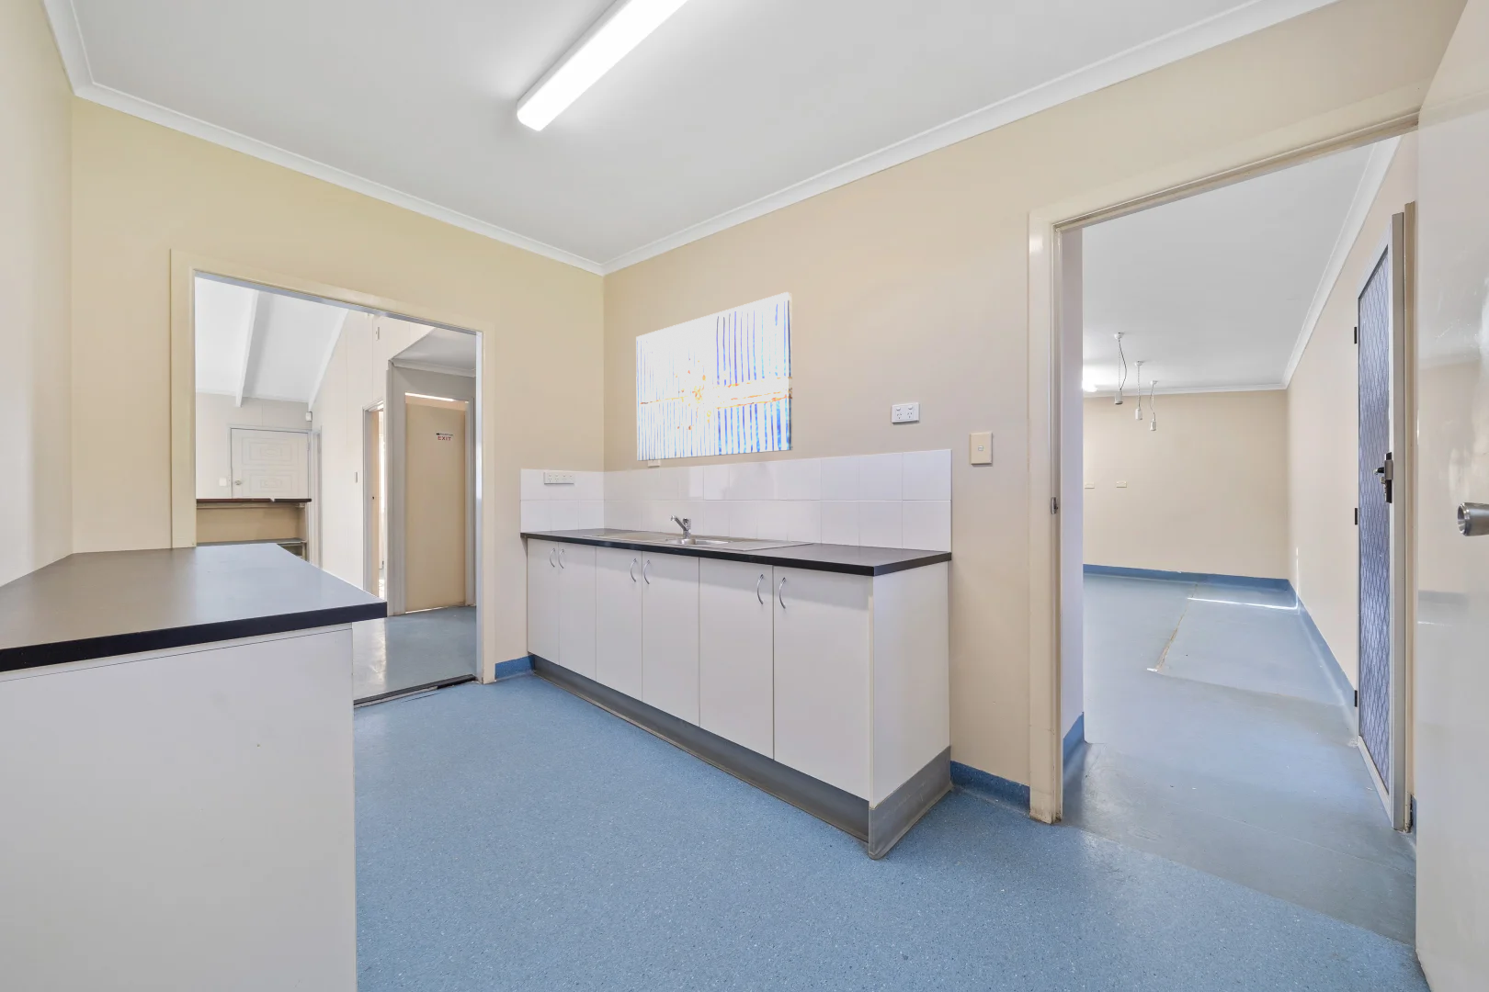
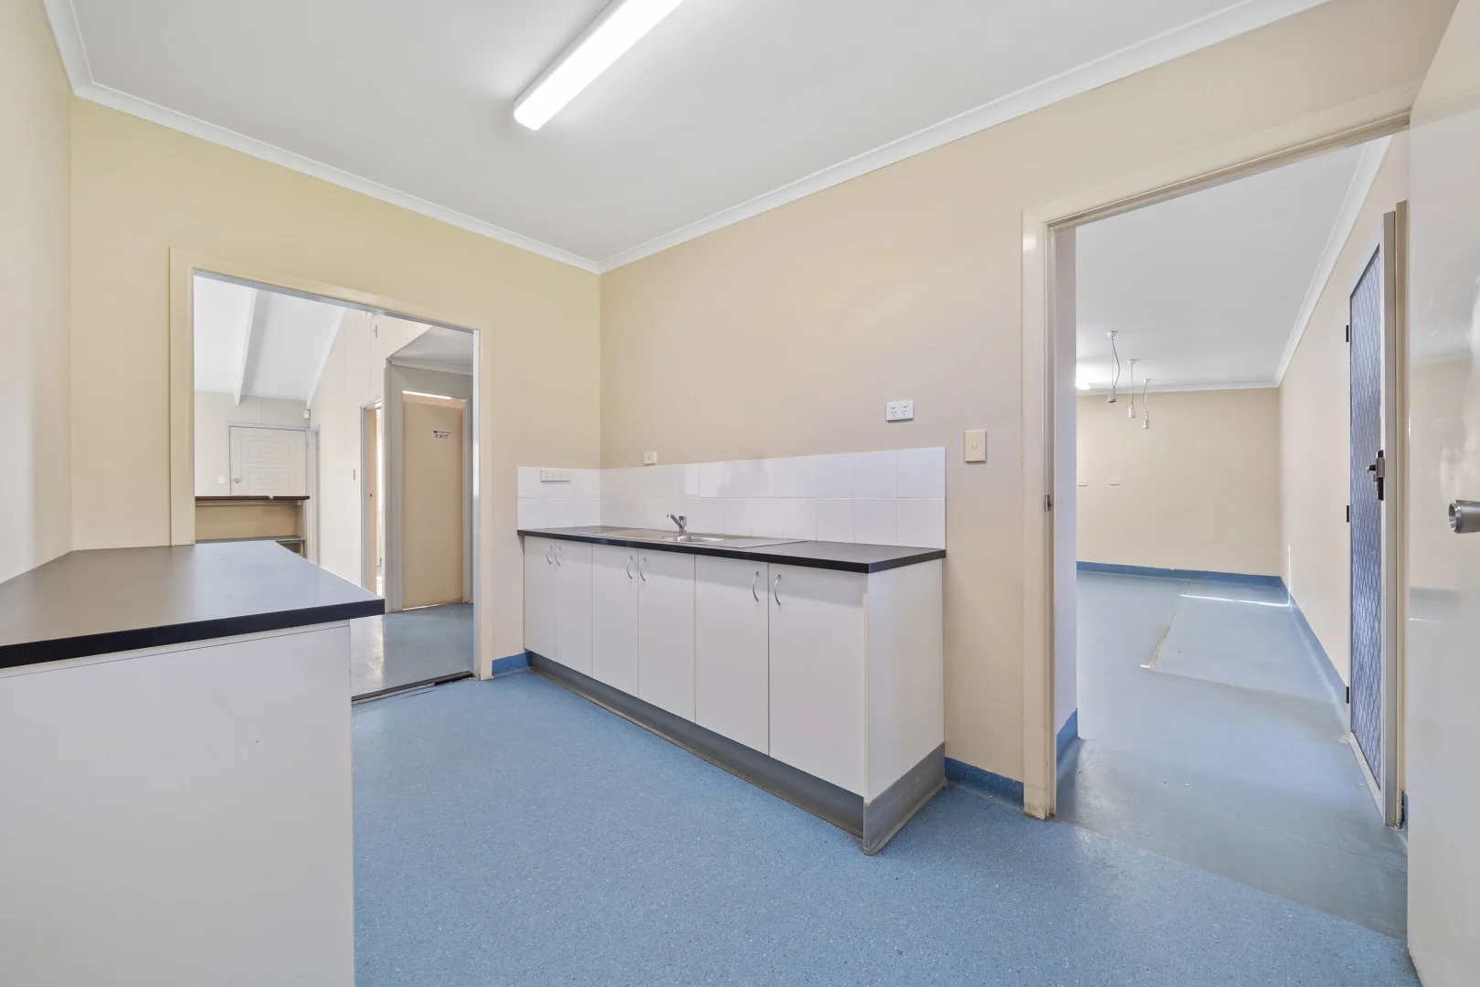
- wall art [635,291,794,462]
